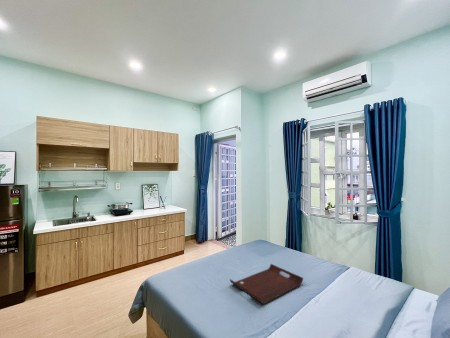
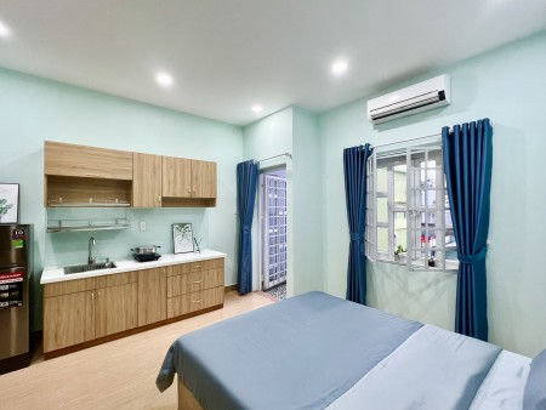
- serving tray [229,263,304,305]
